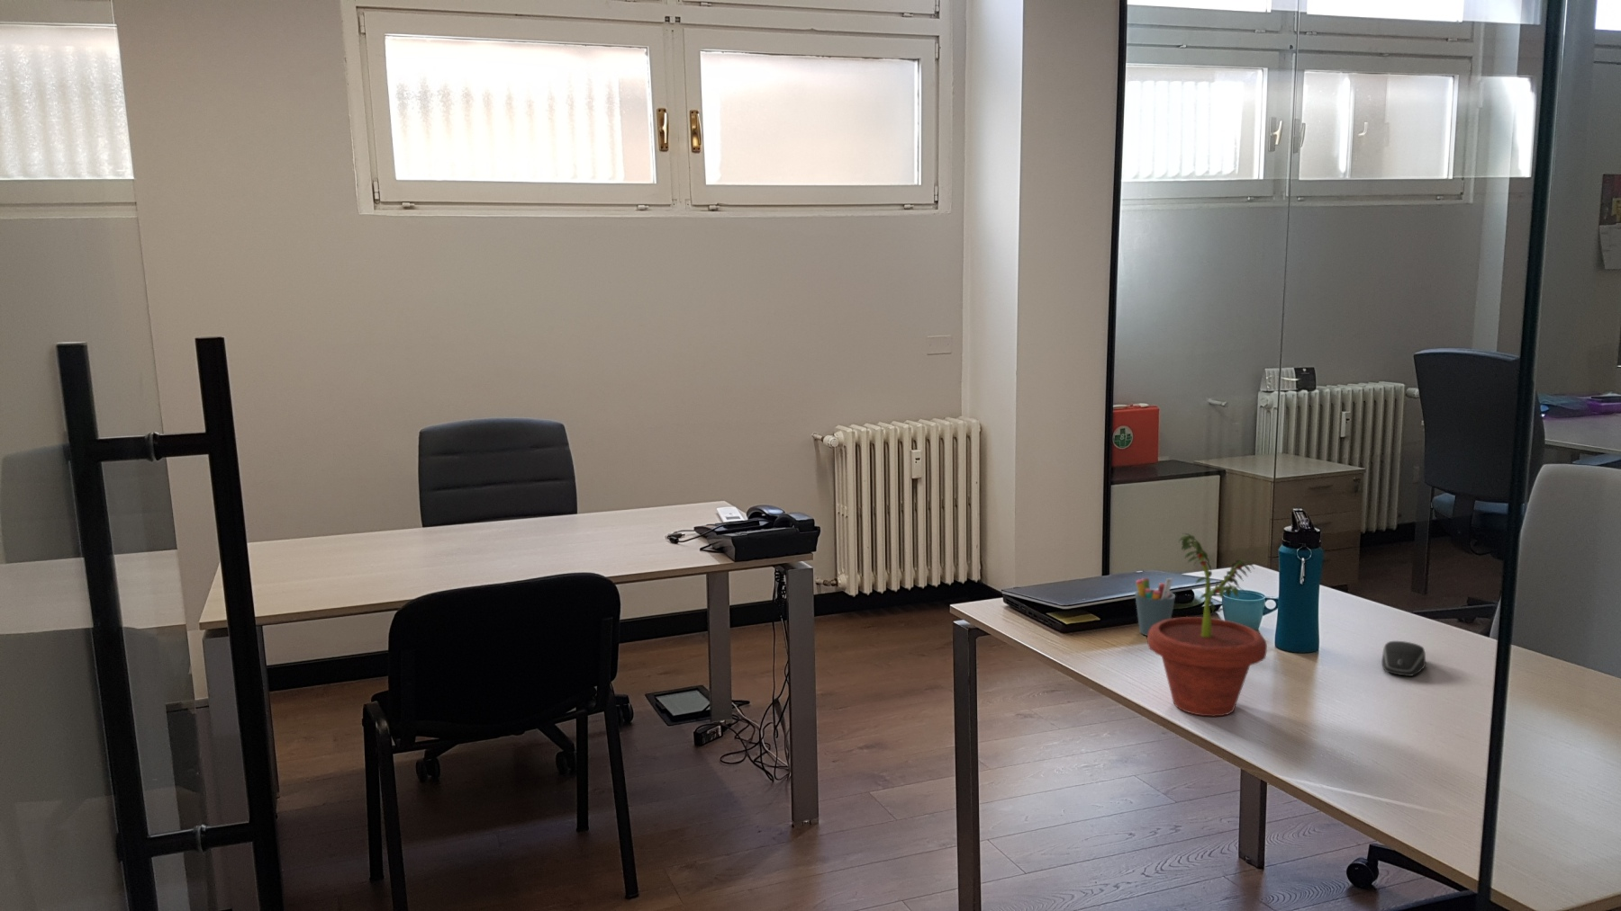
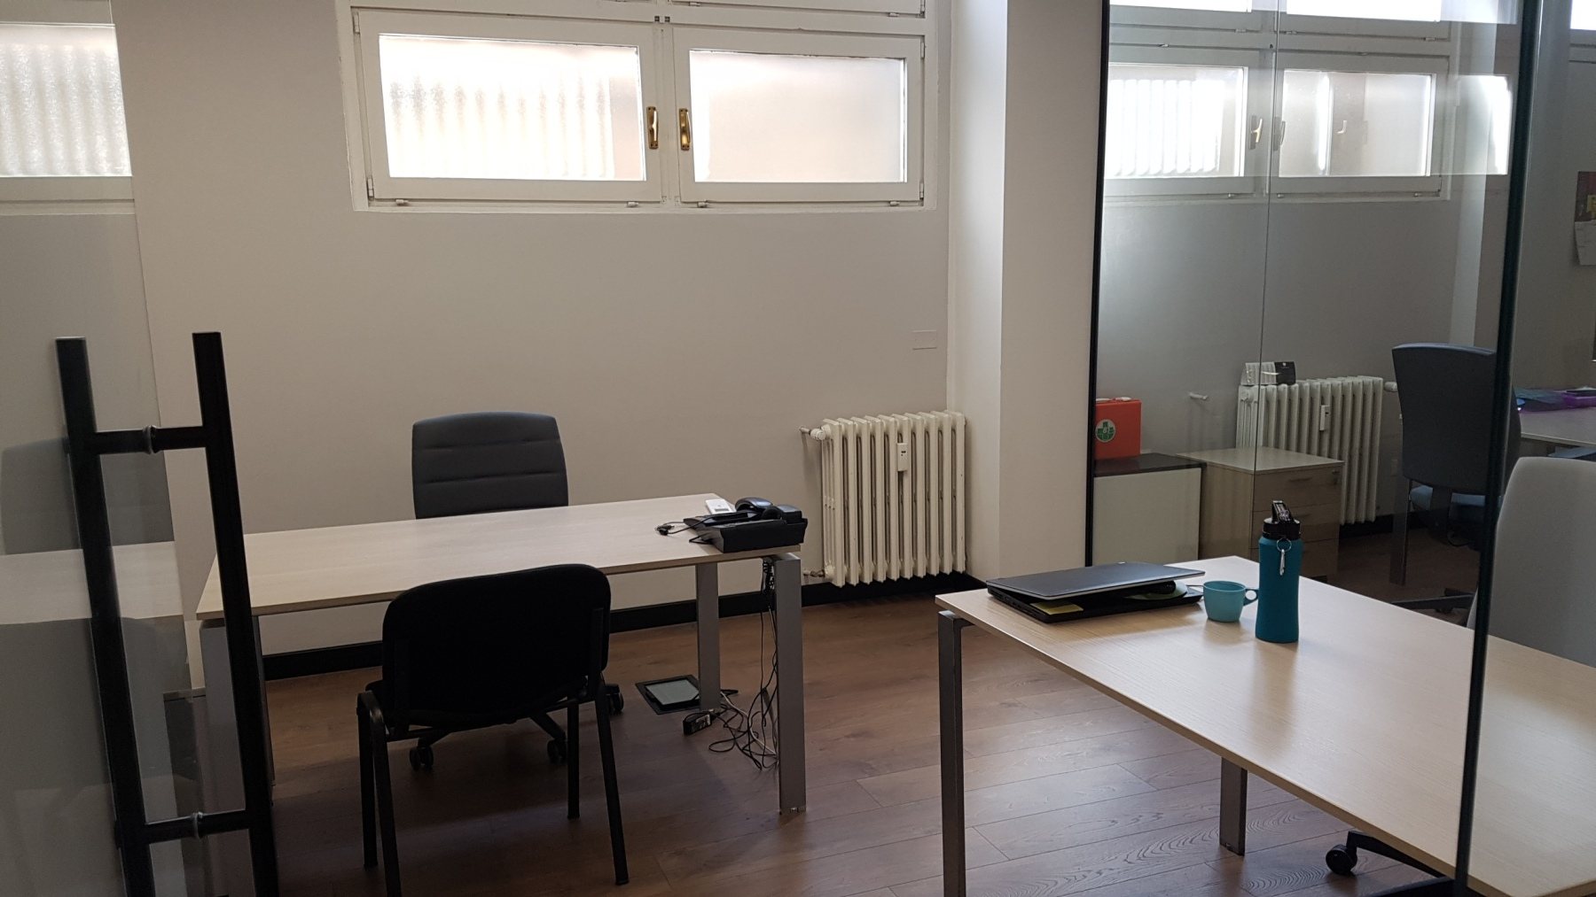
- pen holder [1133,577,1176,636]
- computer mouse [1381,641,1426,677]
- potted plant [1147,533,1268,717]
